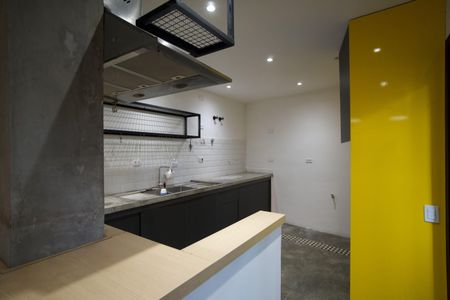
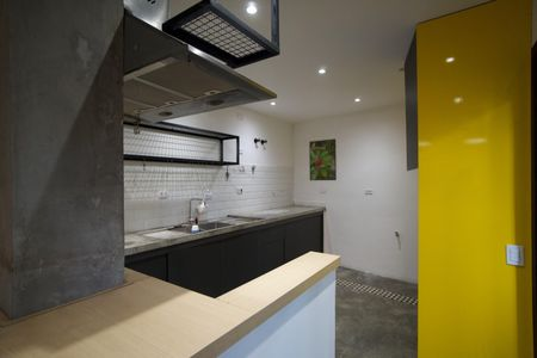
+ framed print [308,137,338,181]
